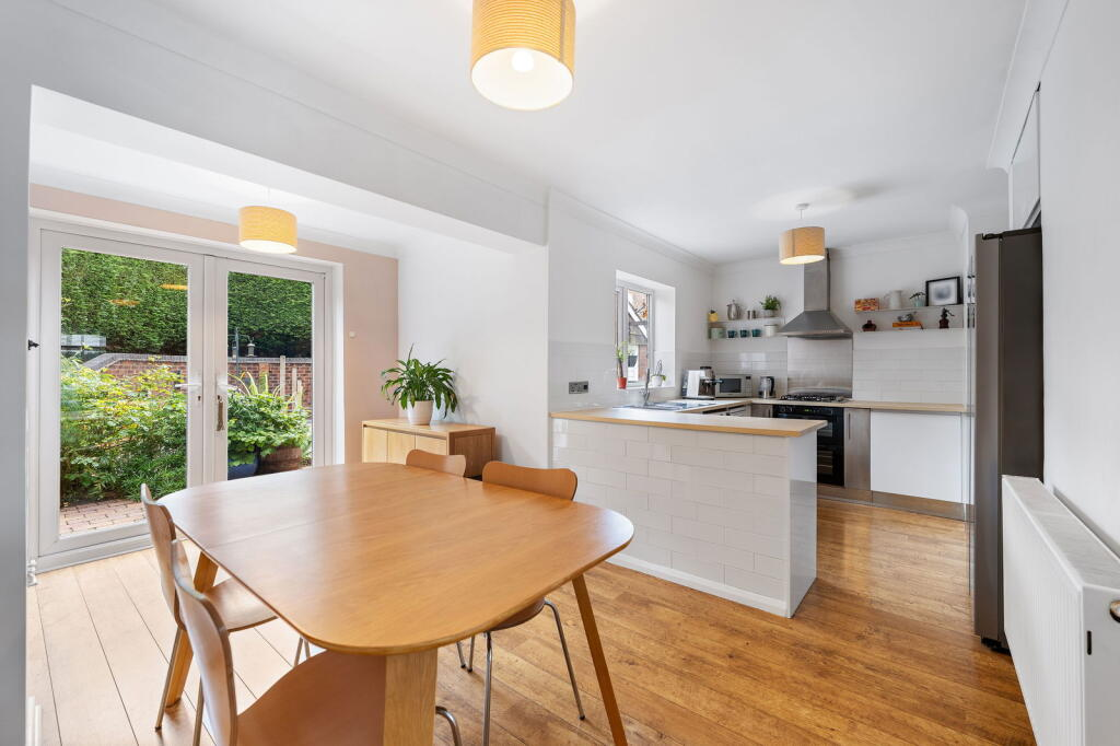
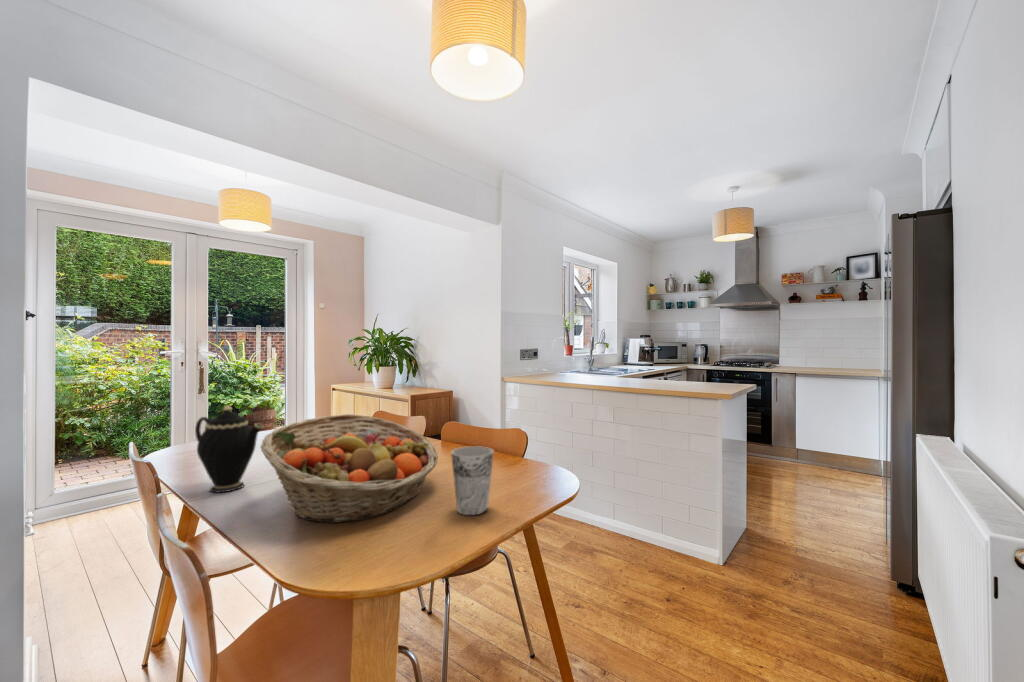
+ fruit basket [259,413,439,524]
+ teapot [194,404,265,494]
+ cup [450,445,495,516]
